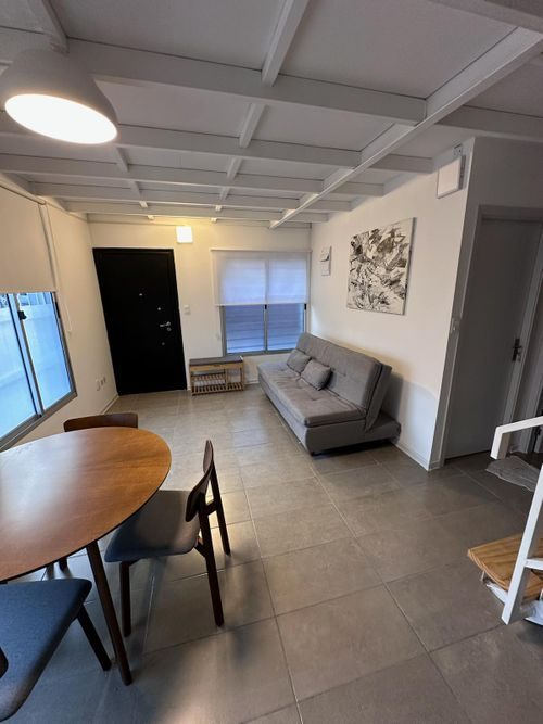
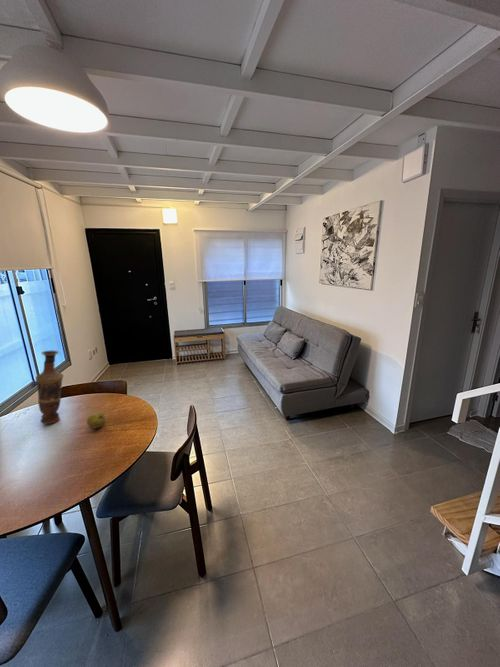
+ vase [35,350,64,425]
+ fruit [86,411,106,429]
